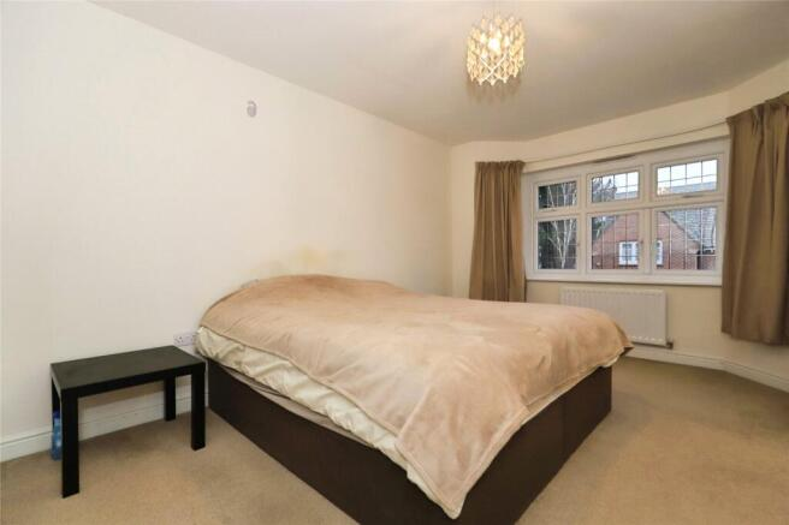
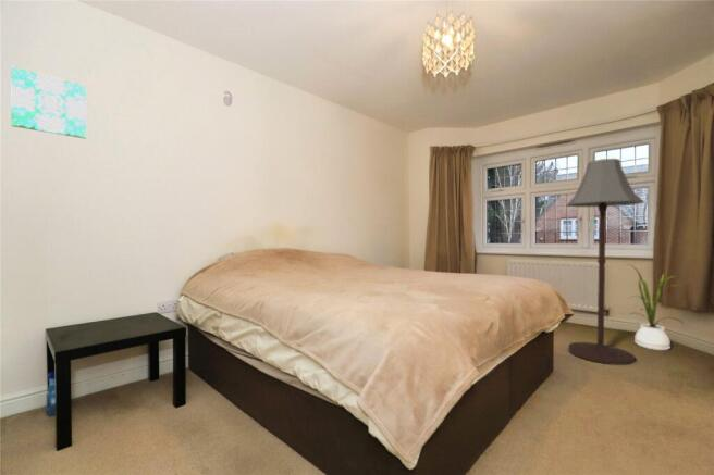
+ floor lamp [565,158,645,366]
+ house plant [625,262,685,351]
+ wall art [10,65,88,139]
